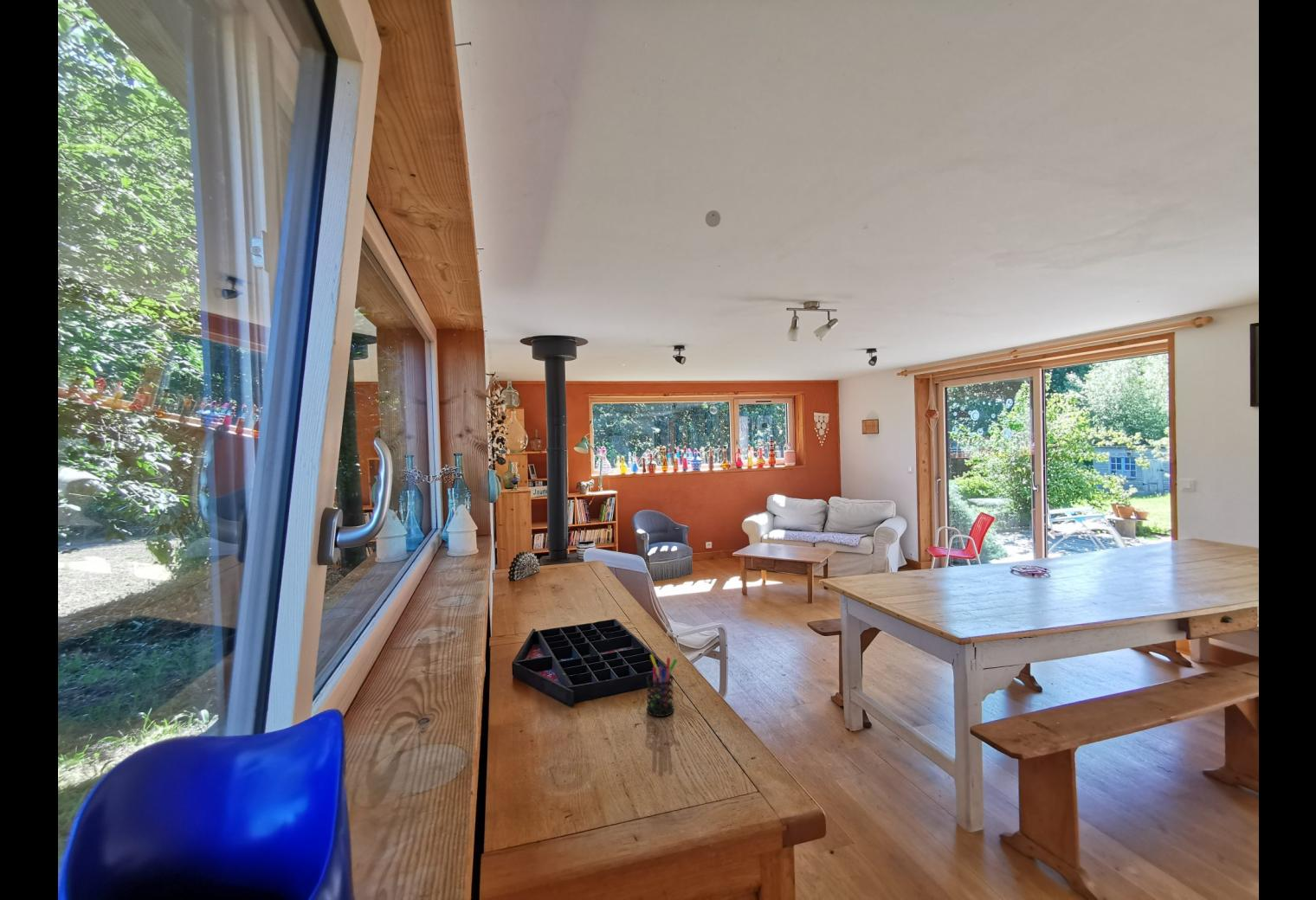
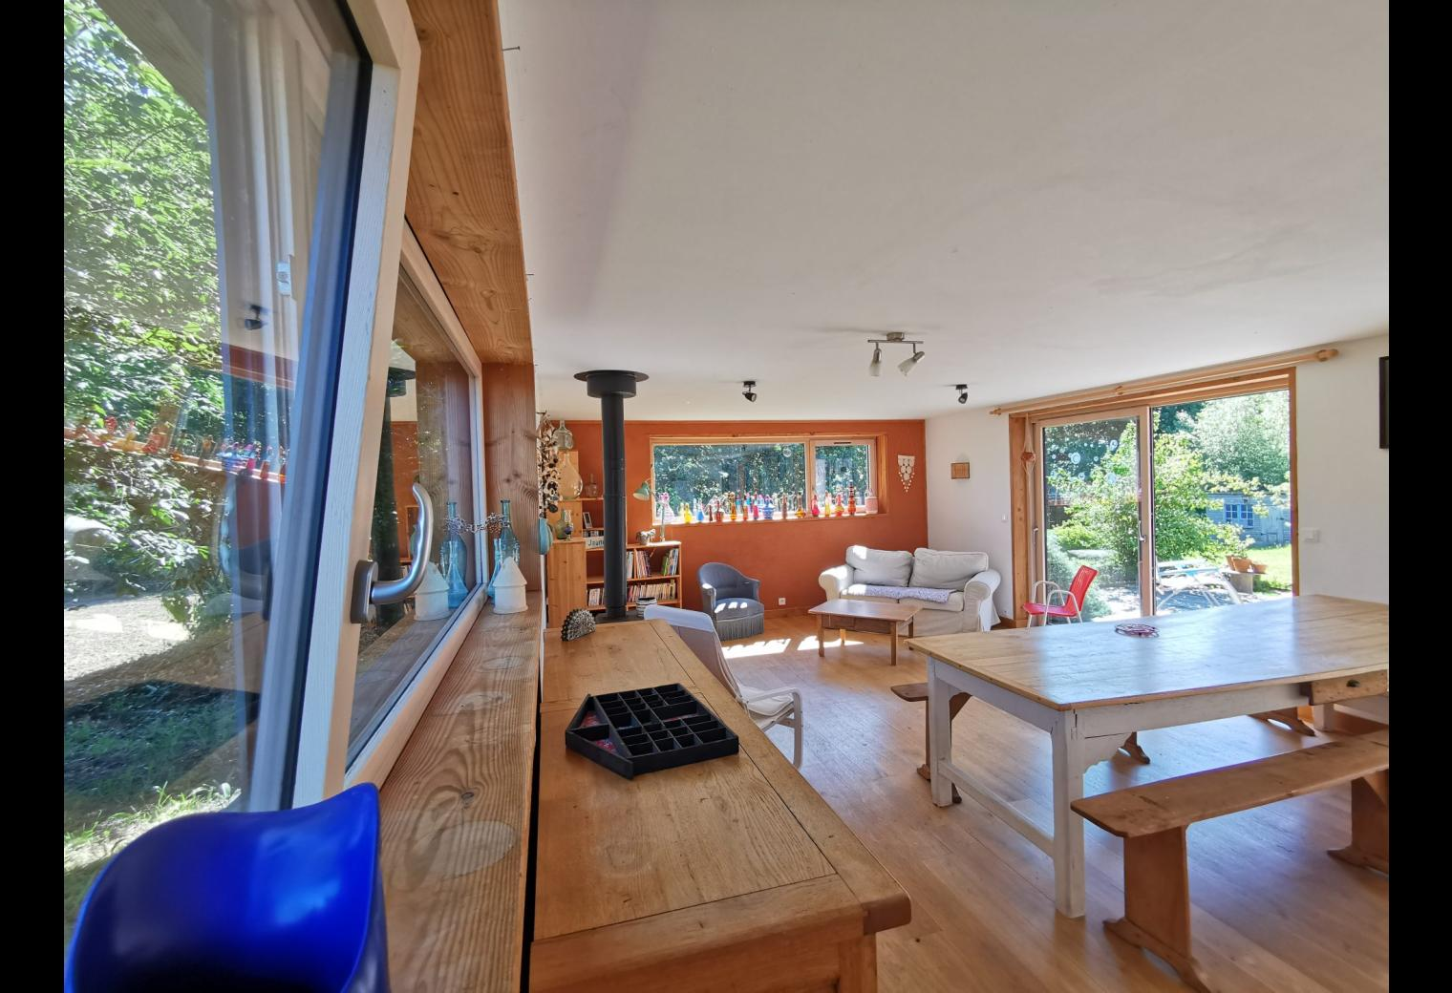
- eyeball [705,209,721,228]
- pen holder [645,653,678,717]
